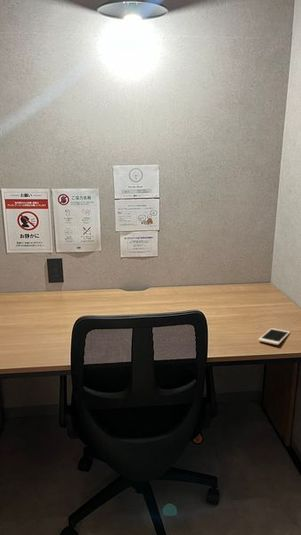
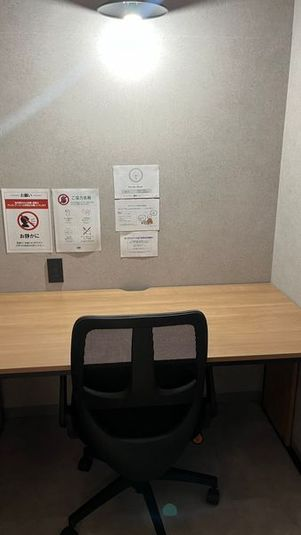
- cell phone [257,327,291,346]
